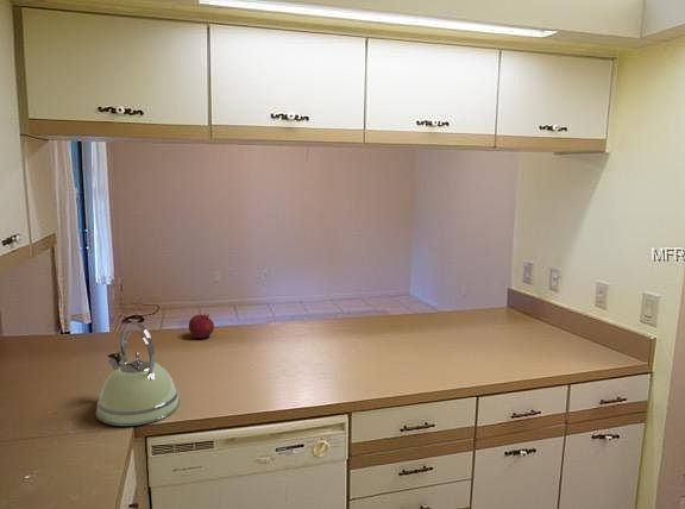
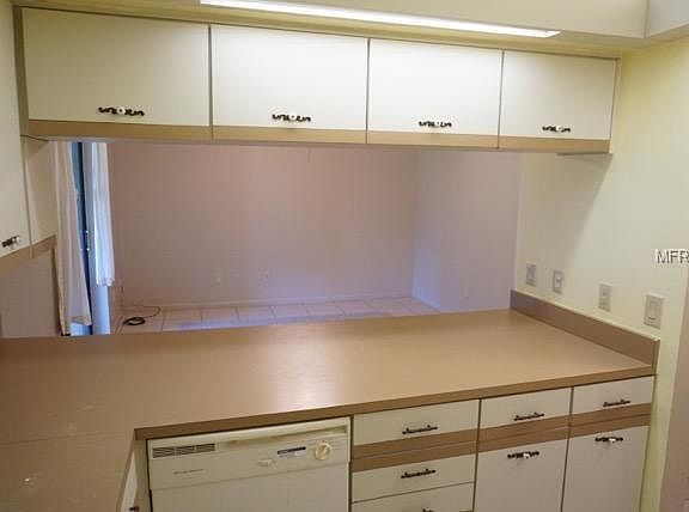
- fruit [188,313,215,339]
- kettle [95,320,181,427]
